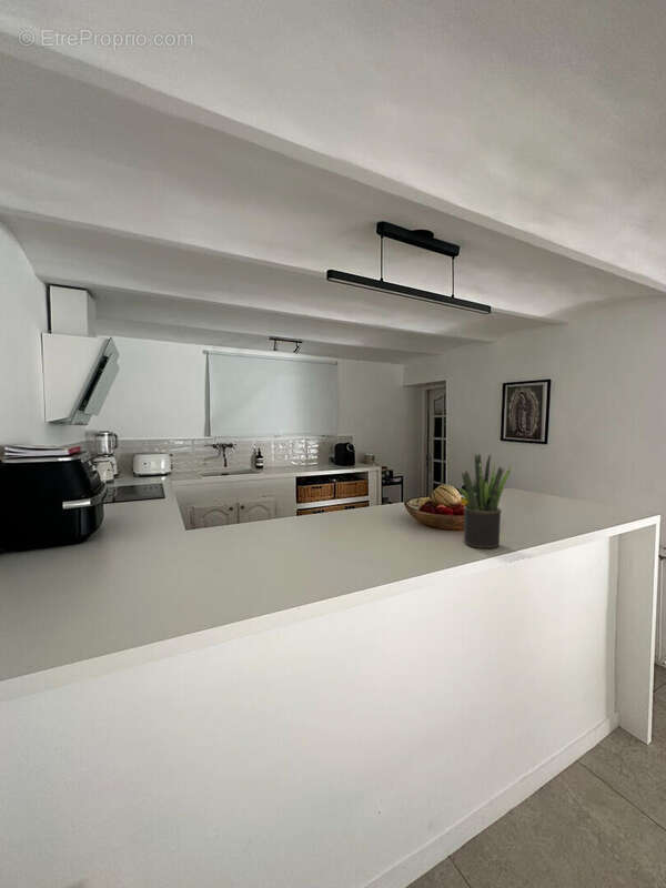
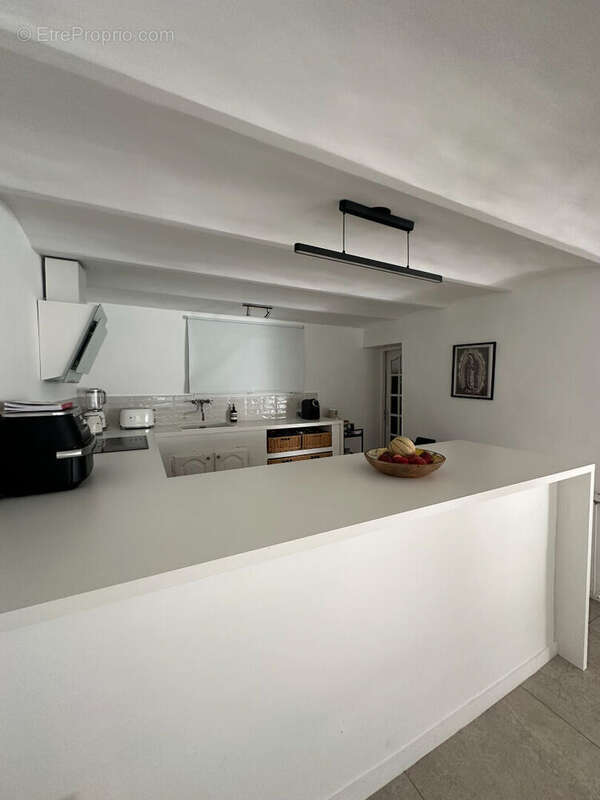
- potted plant [457,452,512,549]
